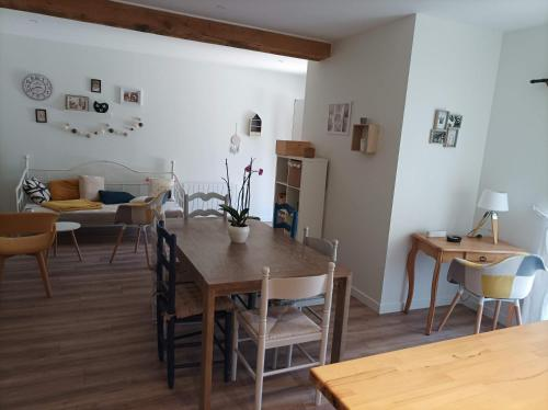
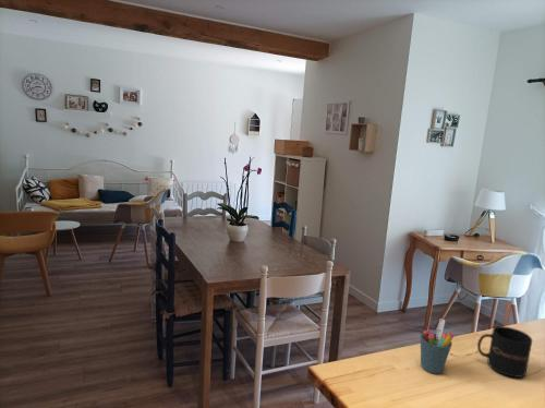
+ pen holder [420,317,455,375]
+ mug [476,325,533,379]
